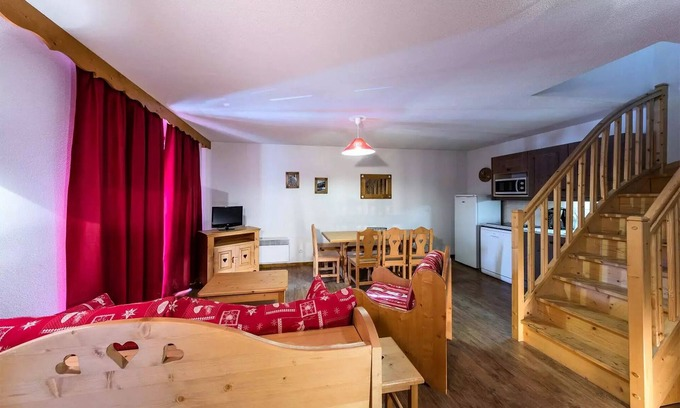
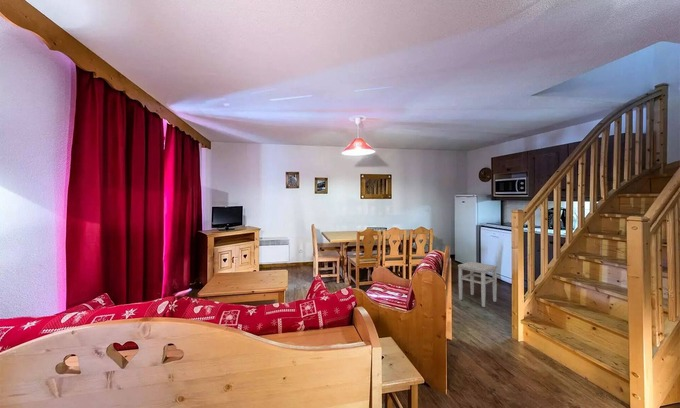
+ stool [457,261,498,308]
